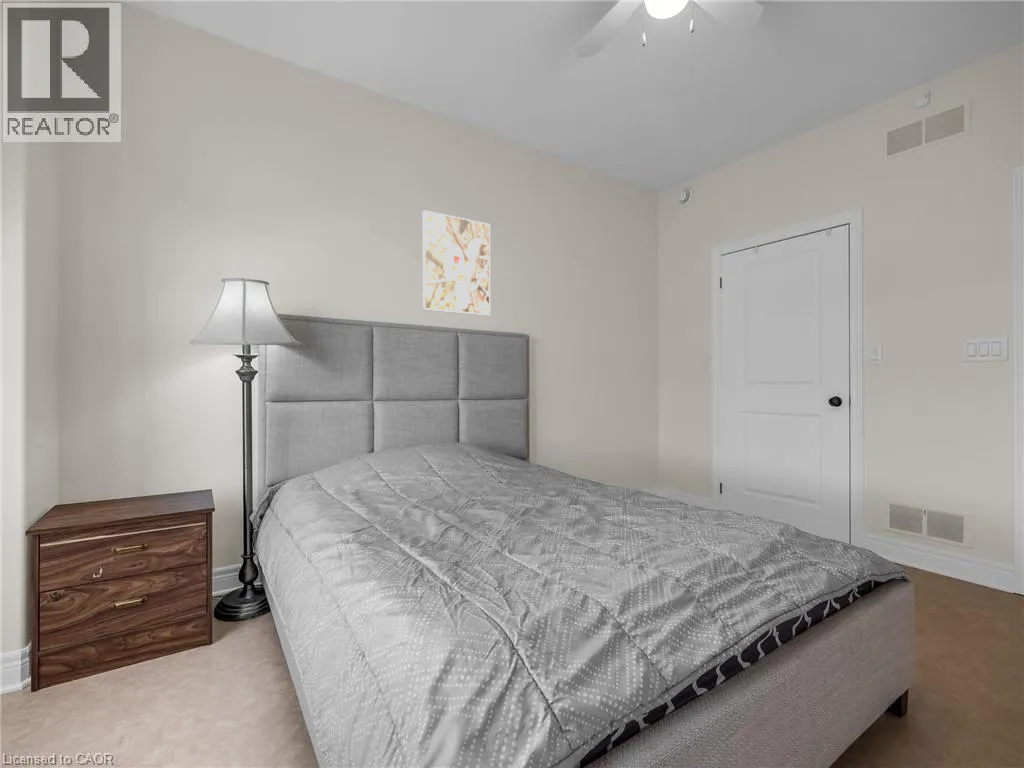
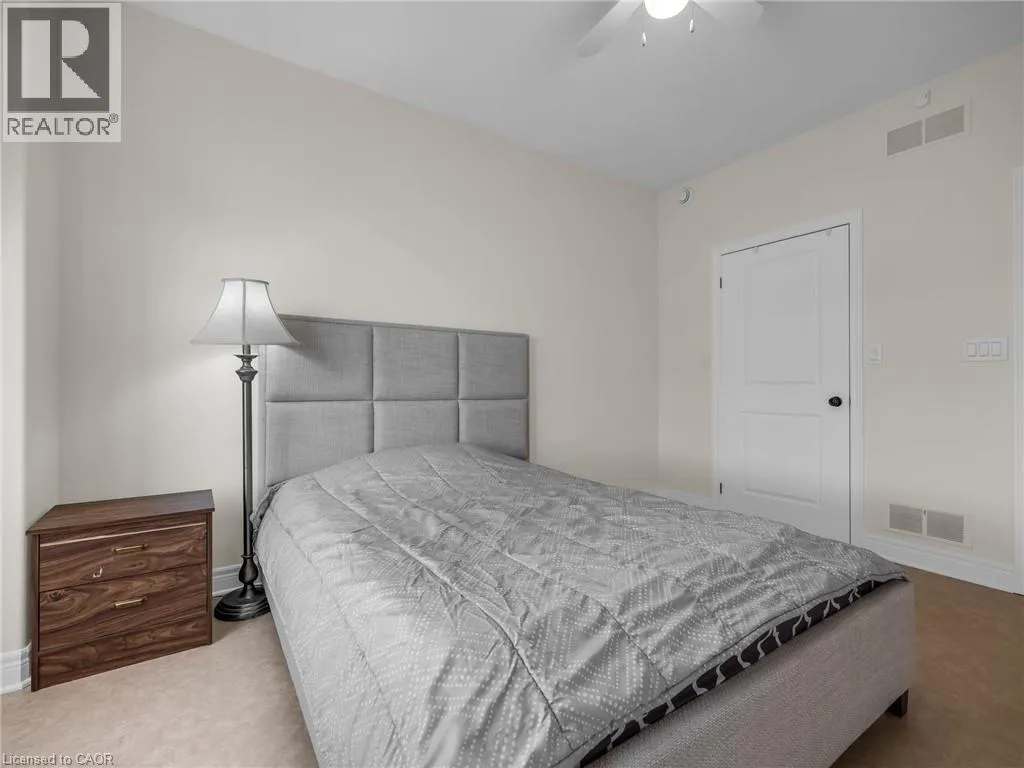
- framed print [421,209,491,317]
